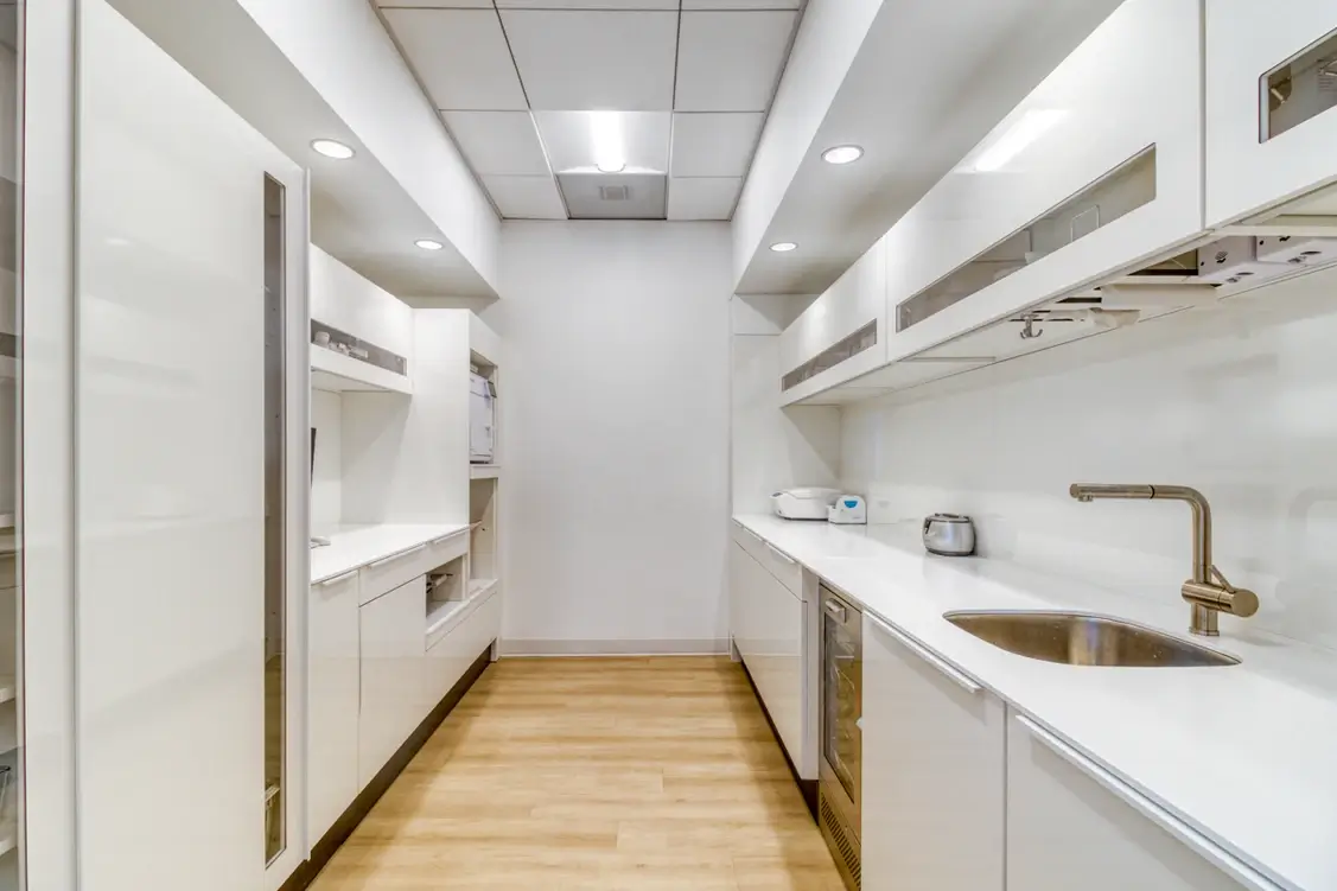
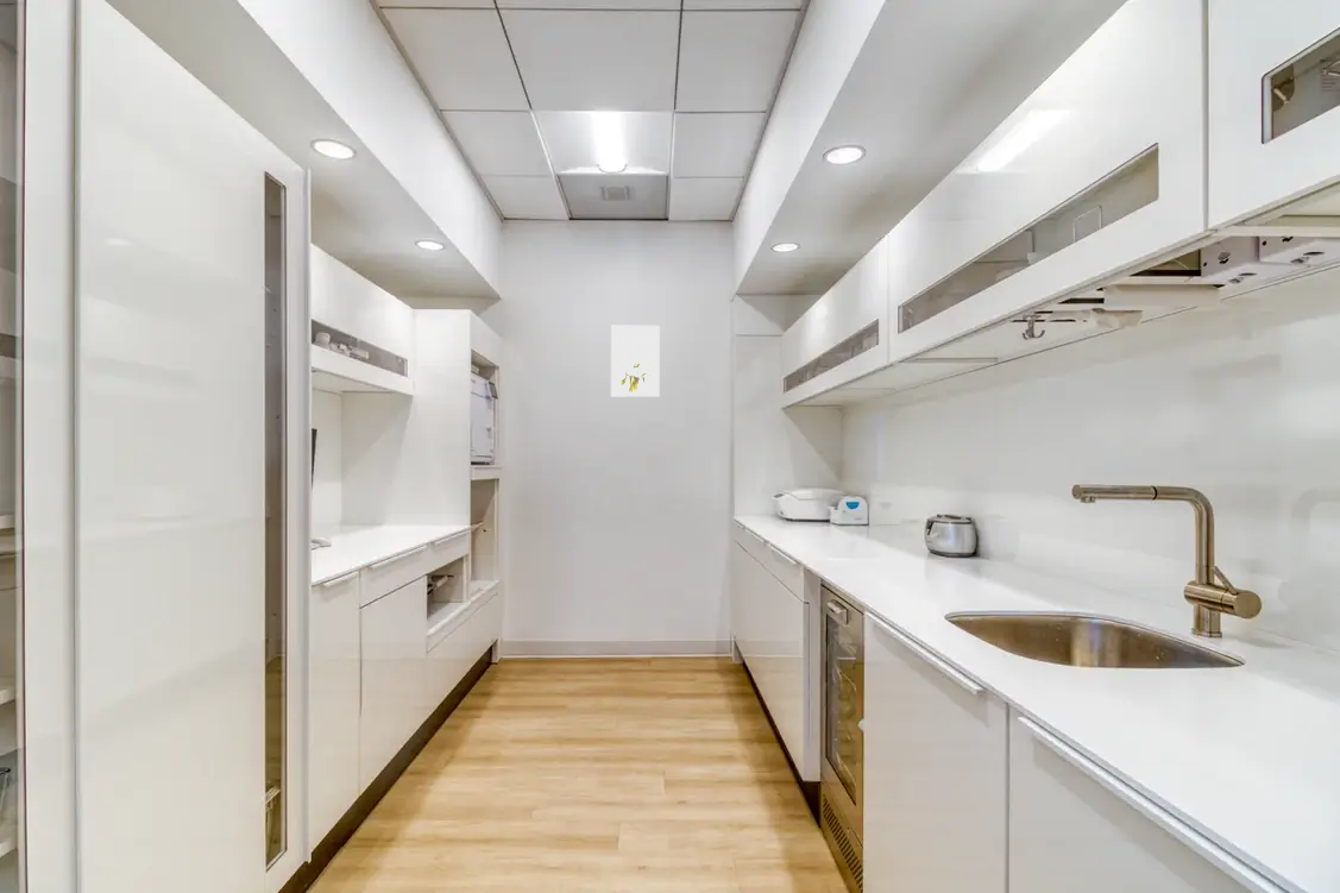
+ wall art [610,325,661,398]
